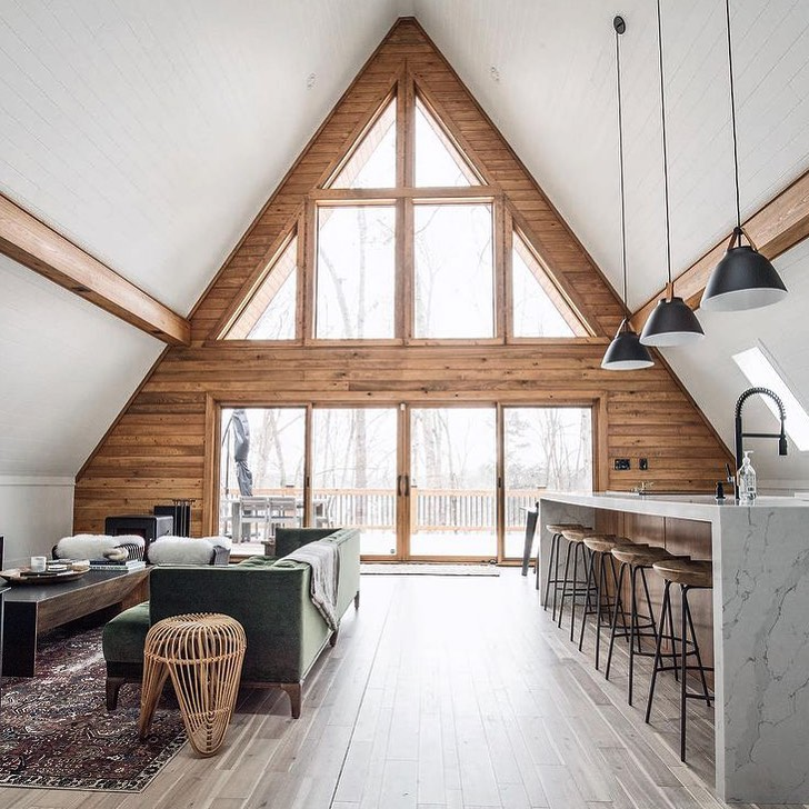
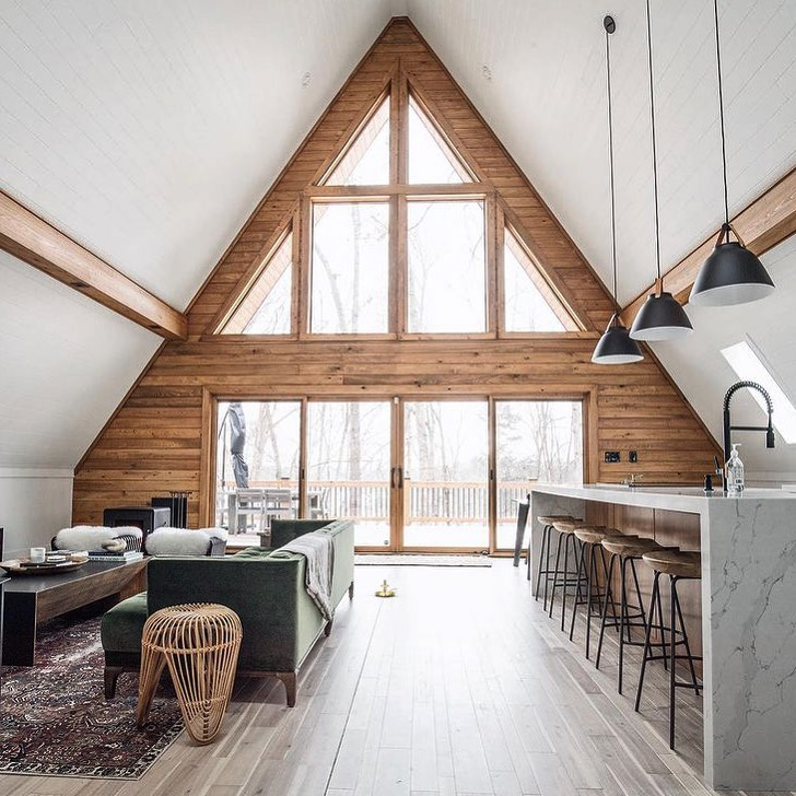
+ candle holder [374,577,399,597]
